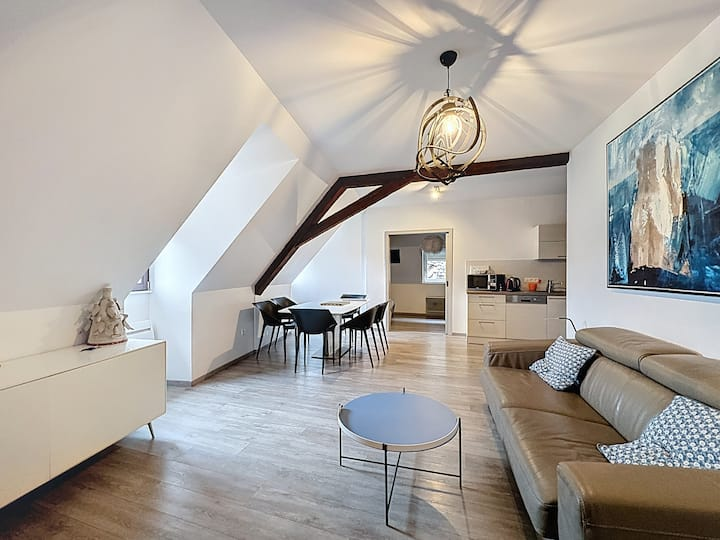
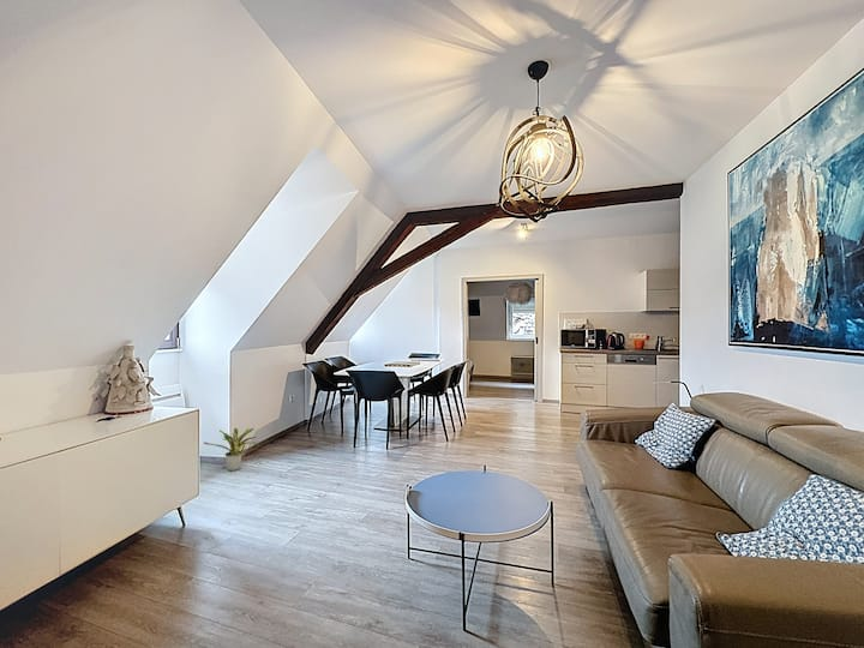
+ potted plant [203,427,259,472]
